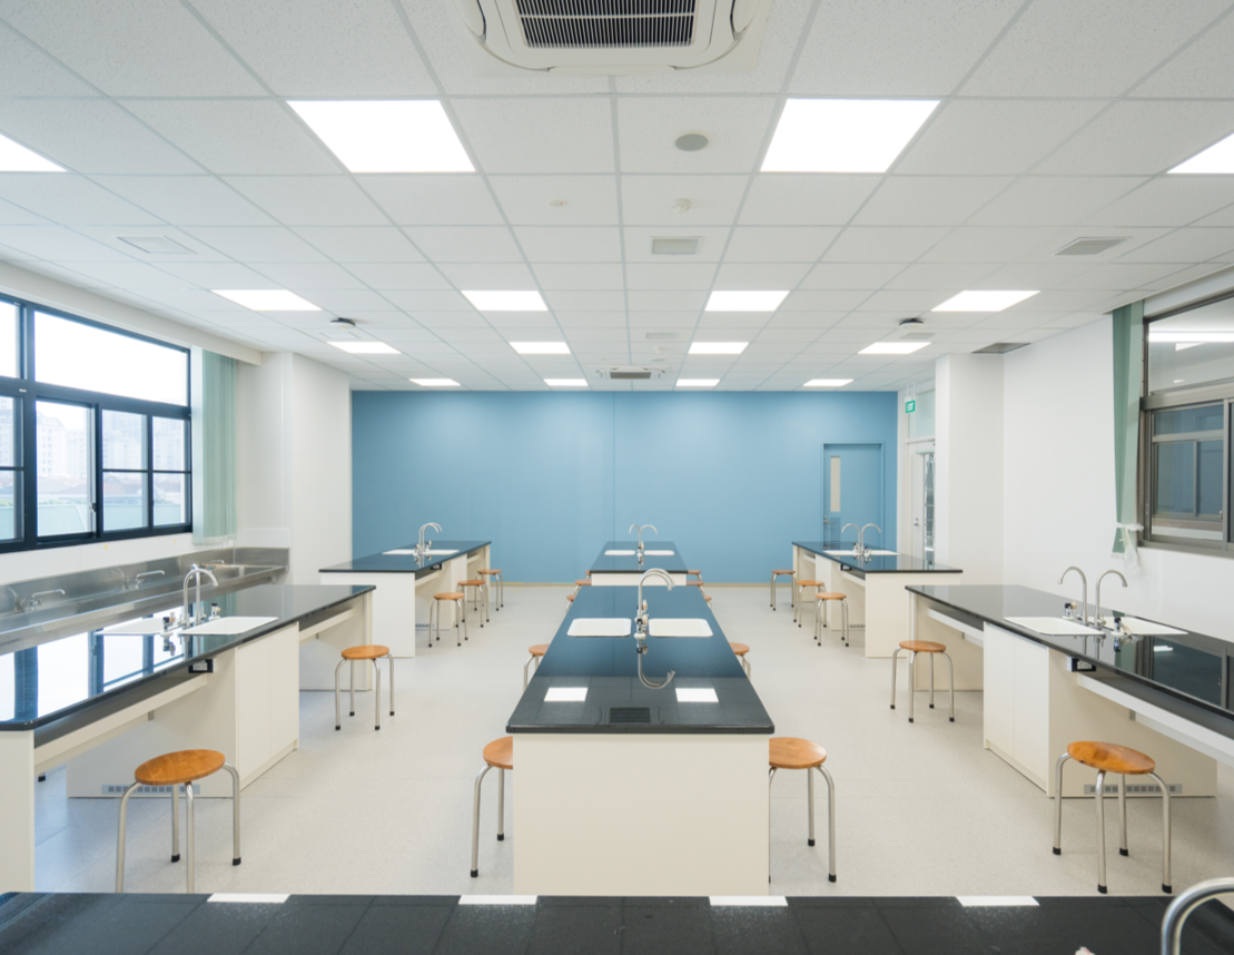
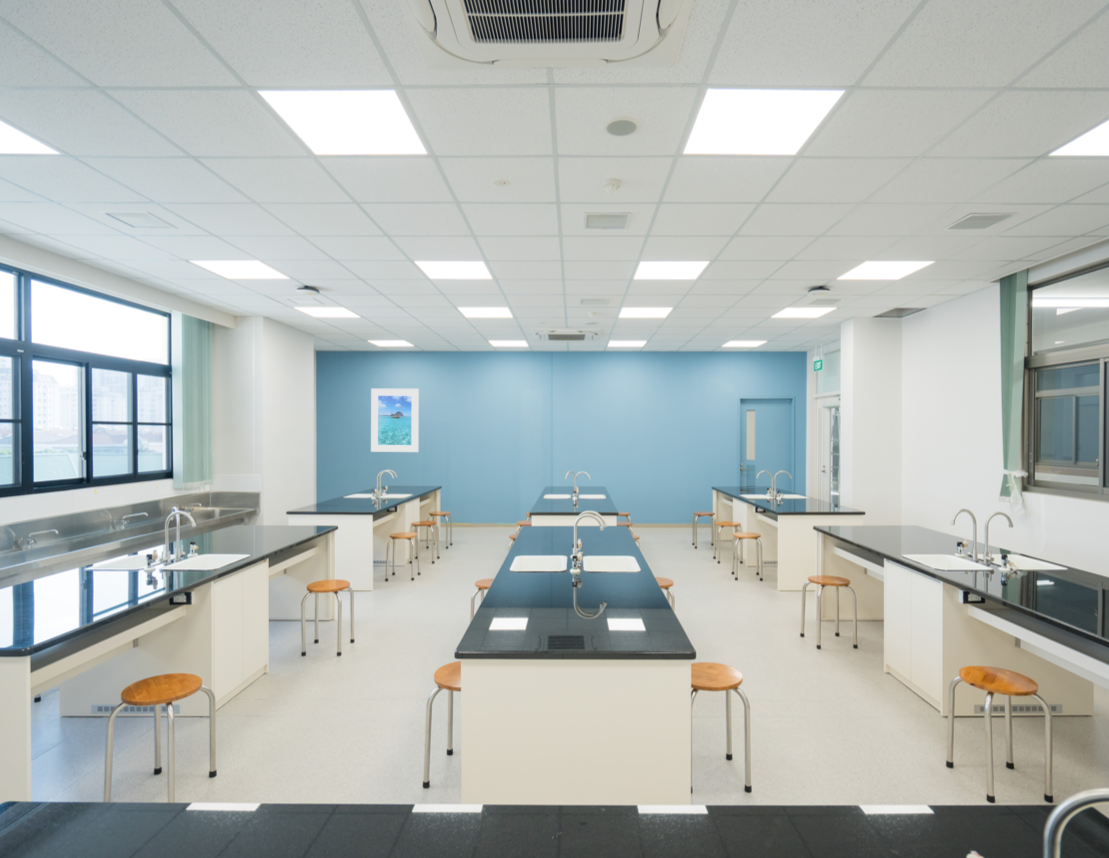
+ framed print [370,388,420,453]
